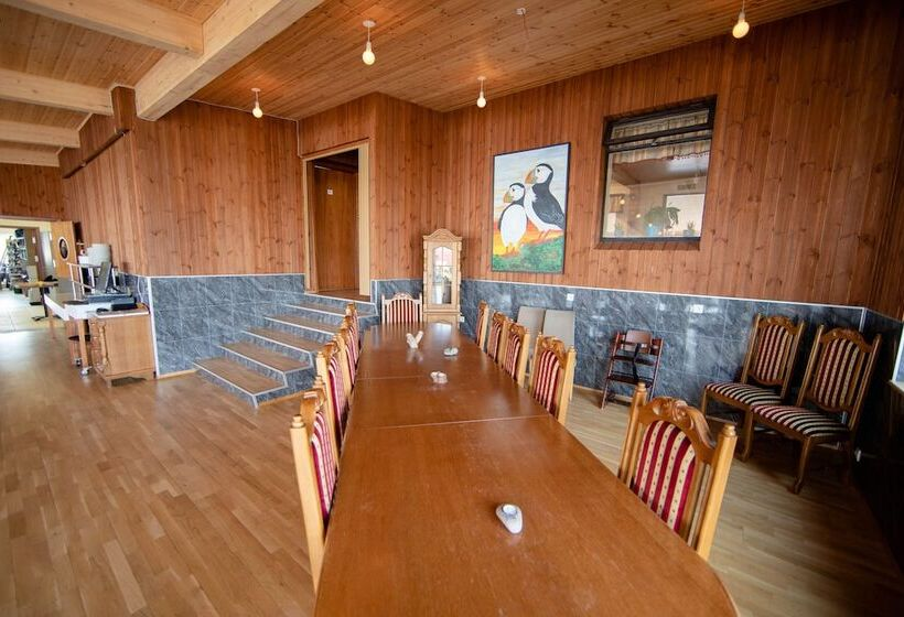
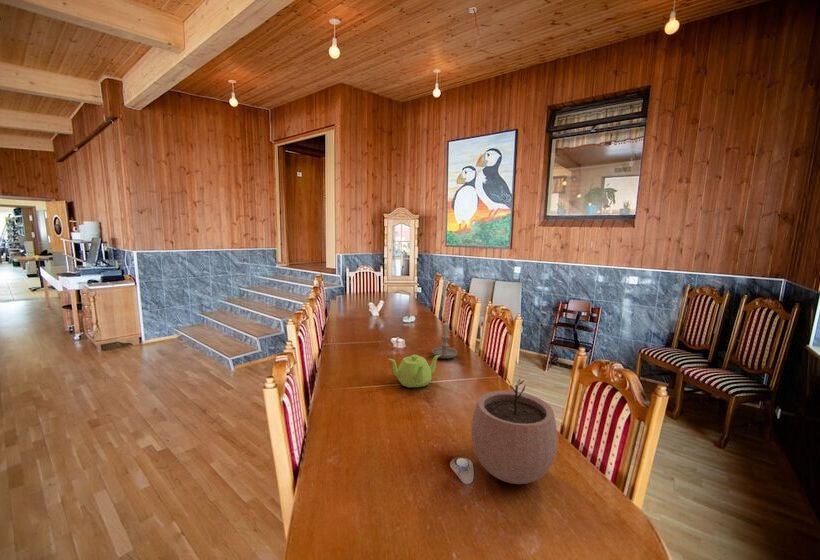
+ candle [431,320,458,360]
+ teapot [388,354,440,389]
+ plant pot [470,376,558,485]
